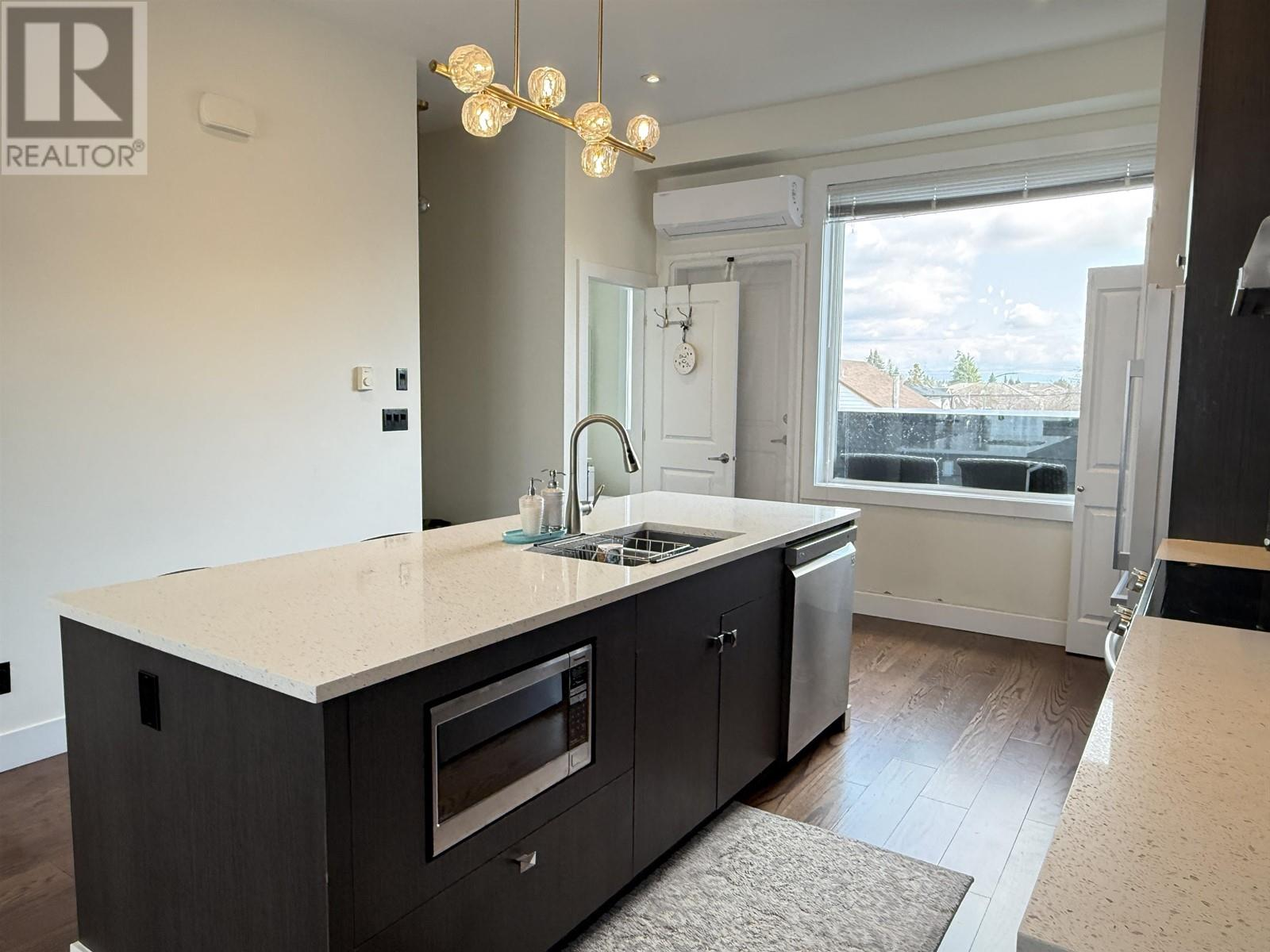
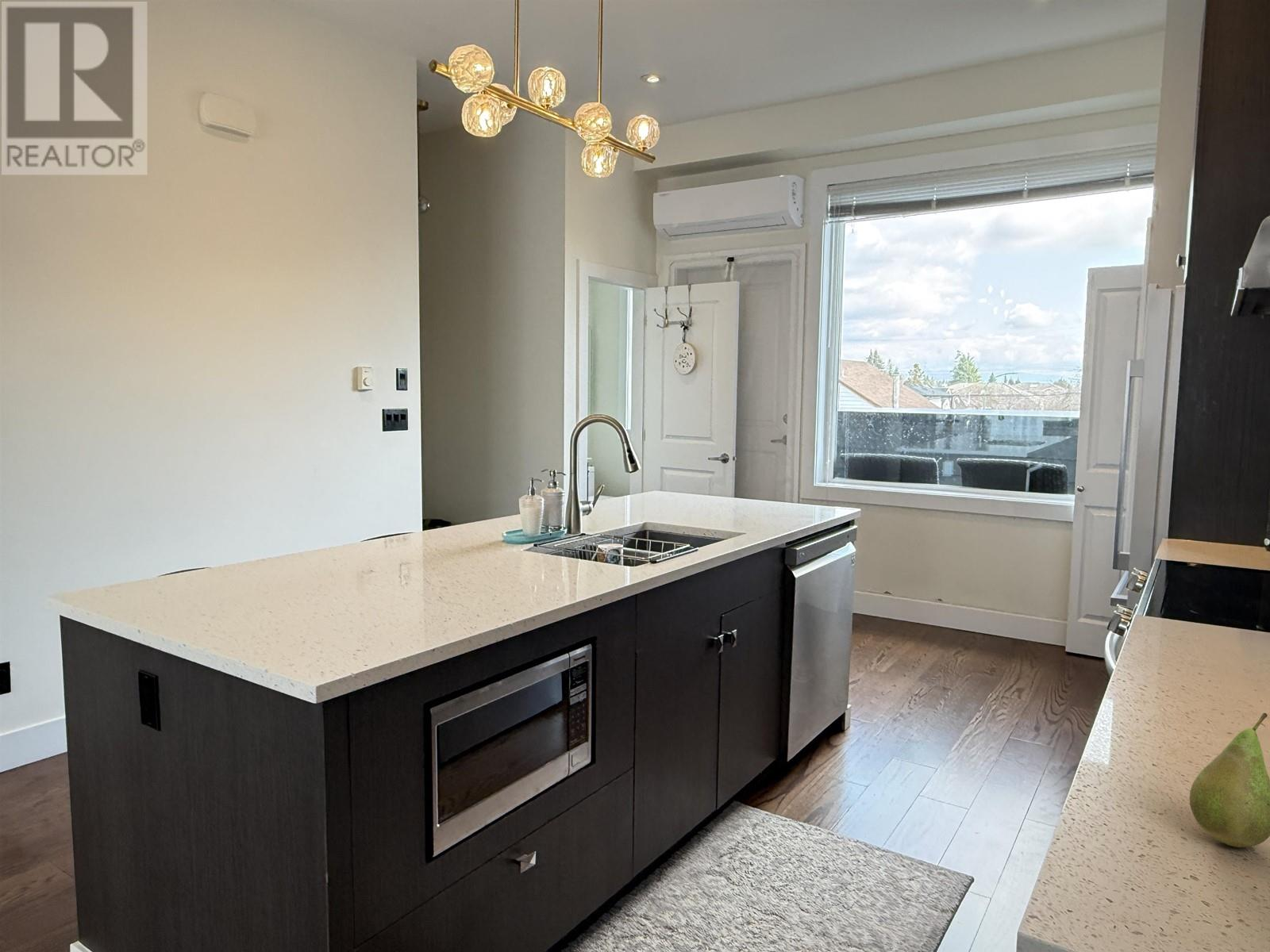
+ fruit [1189,712,1270,848]
